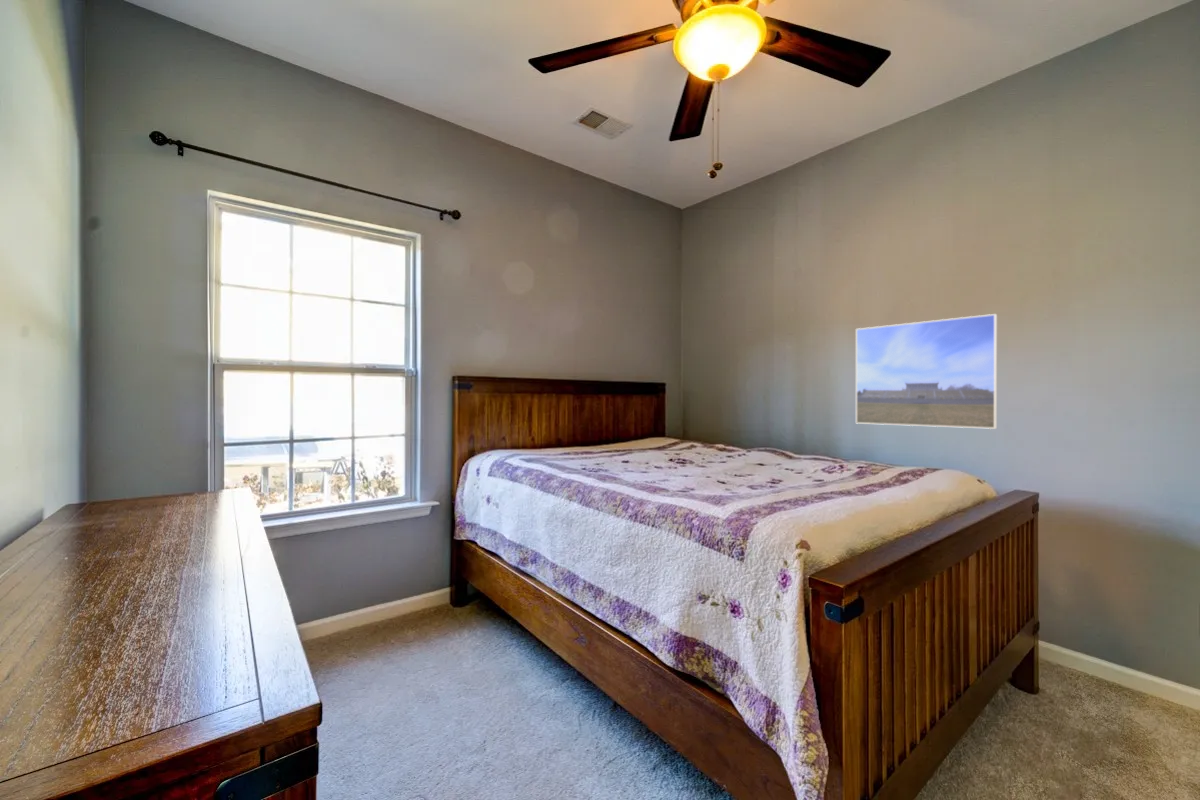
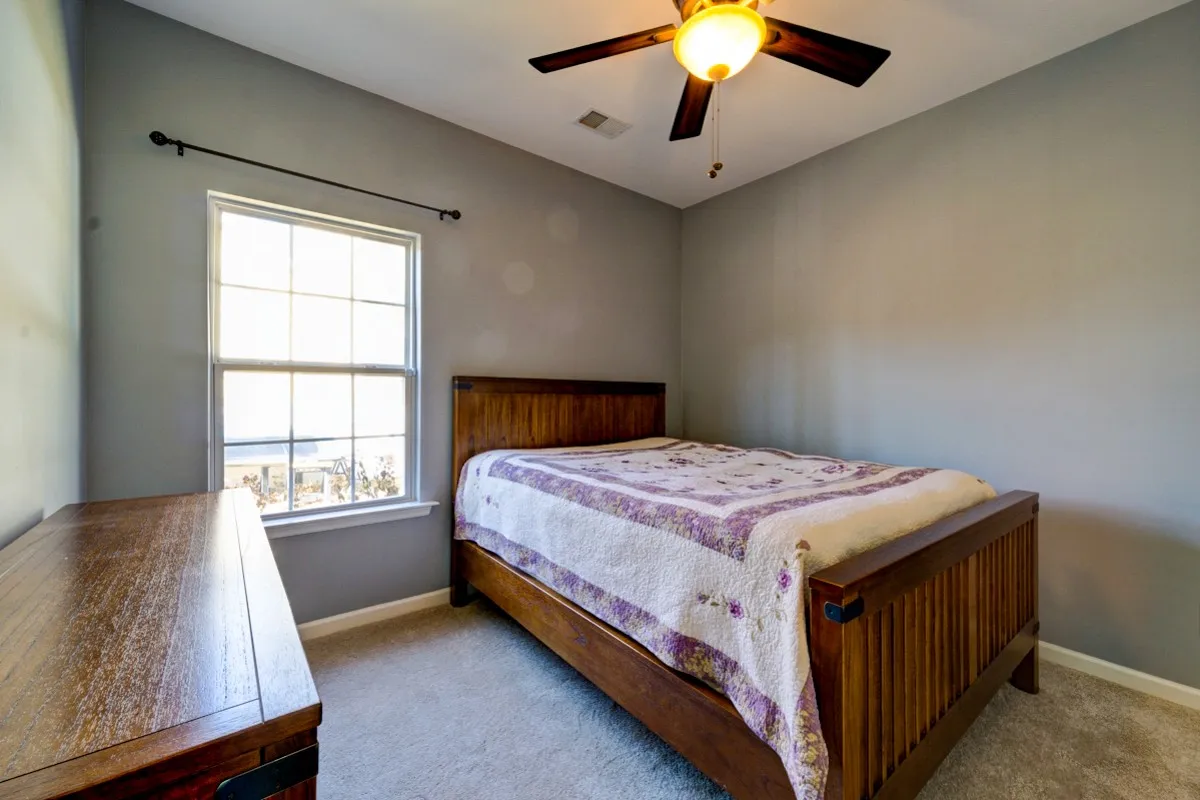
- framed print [855,313,998,430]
